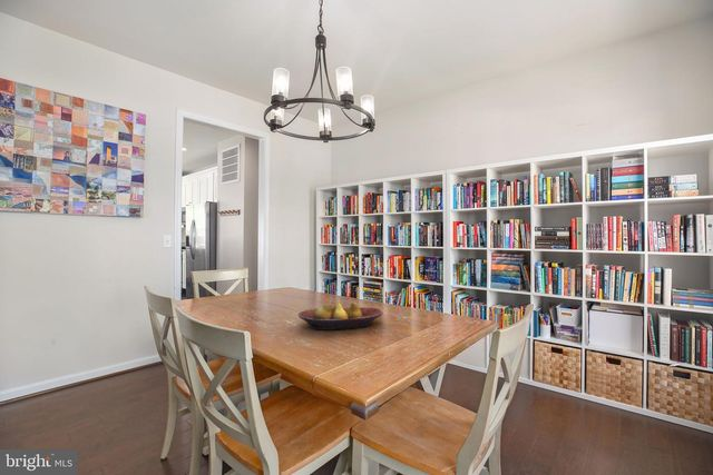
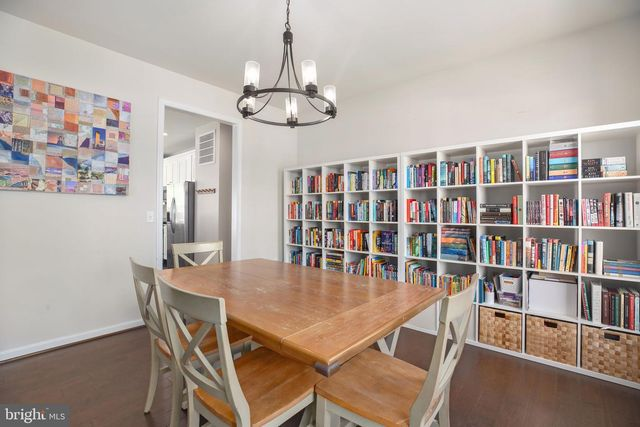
- fruit bowl [297,301,383,331]
